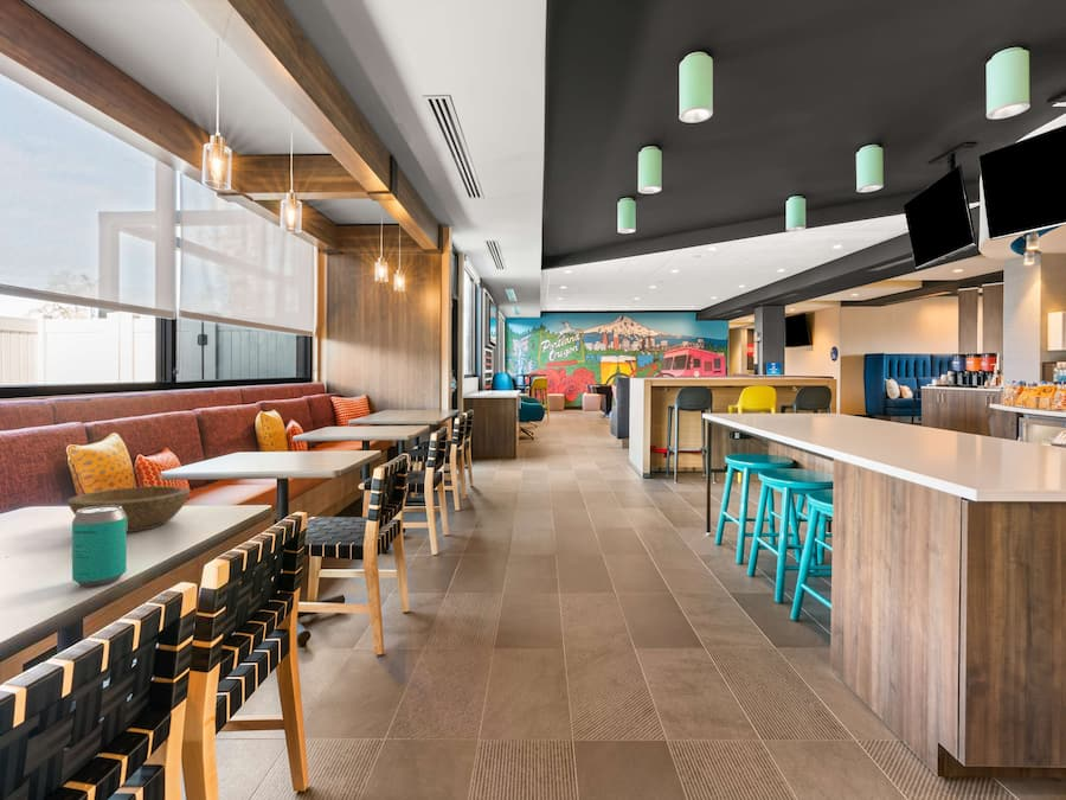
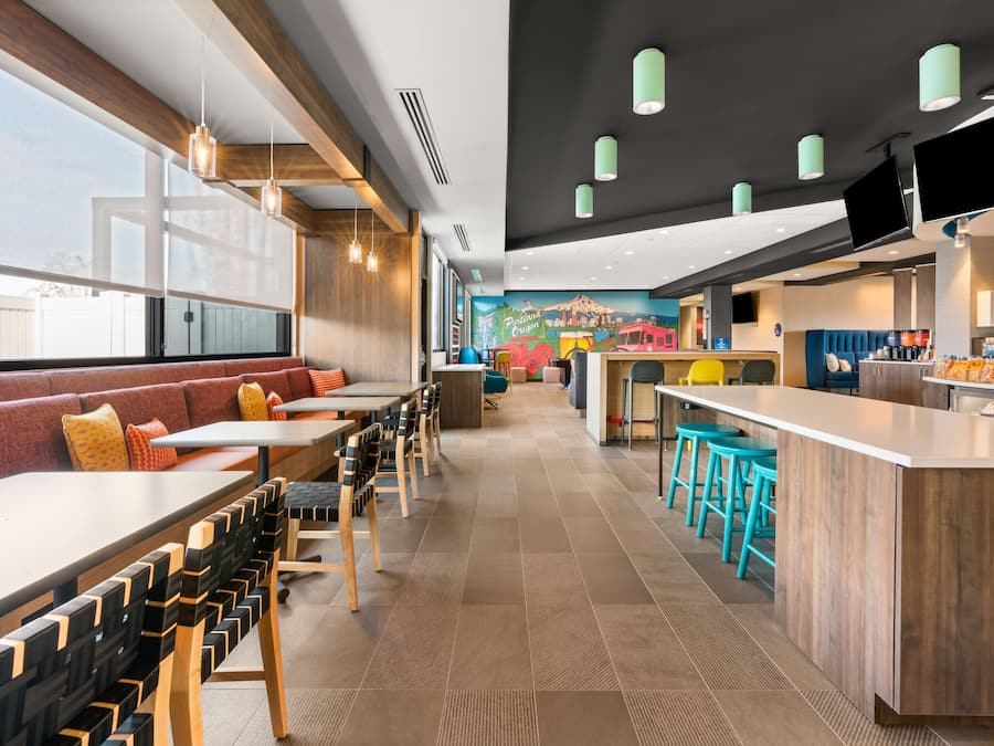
- bowl [66,485,191,533]
- beverage can [71,505,128,588]
